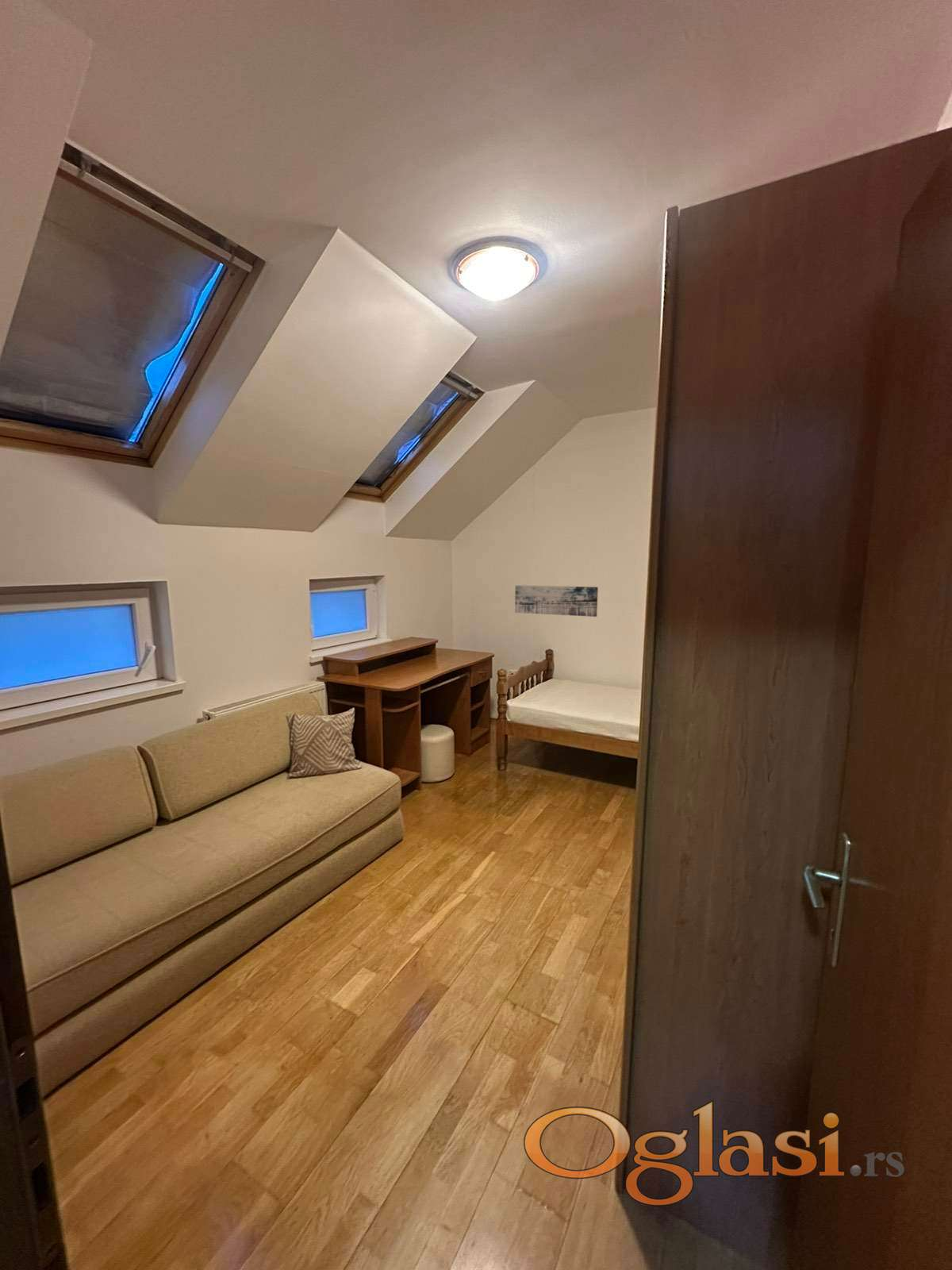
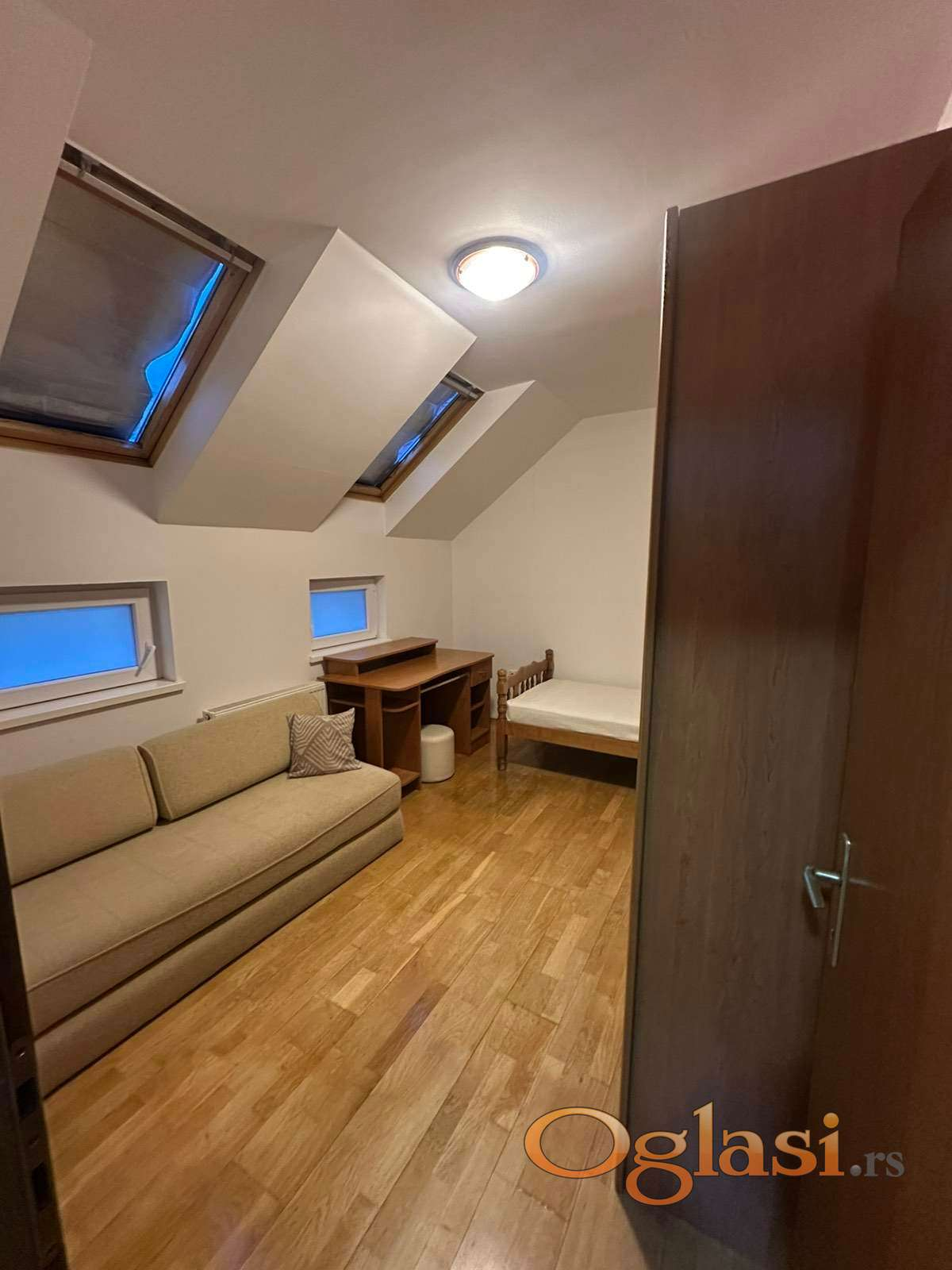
- wall art [514,585,599,618]
